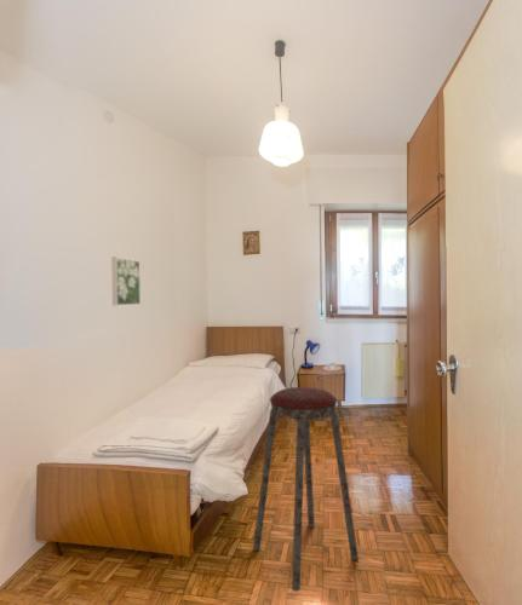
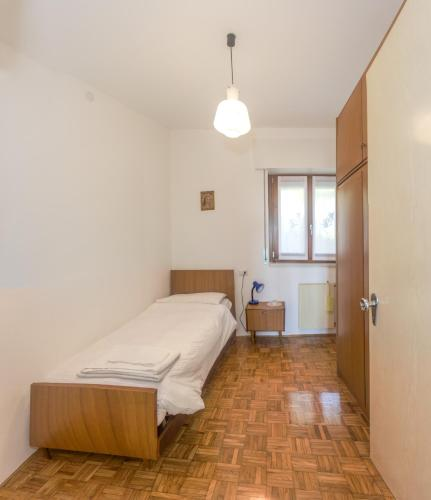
- music stool [252,386,360,592]
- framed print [110,255,142,306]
